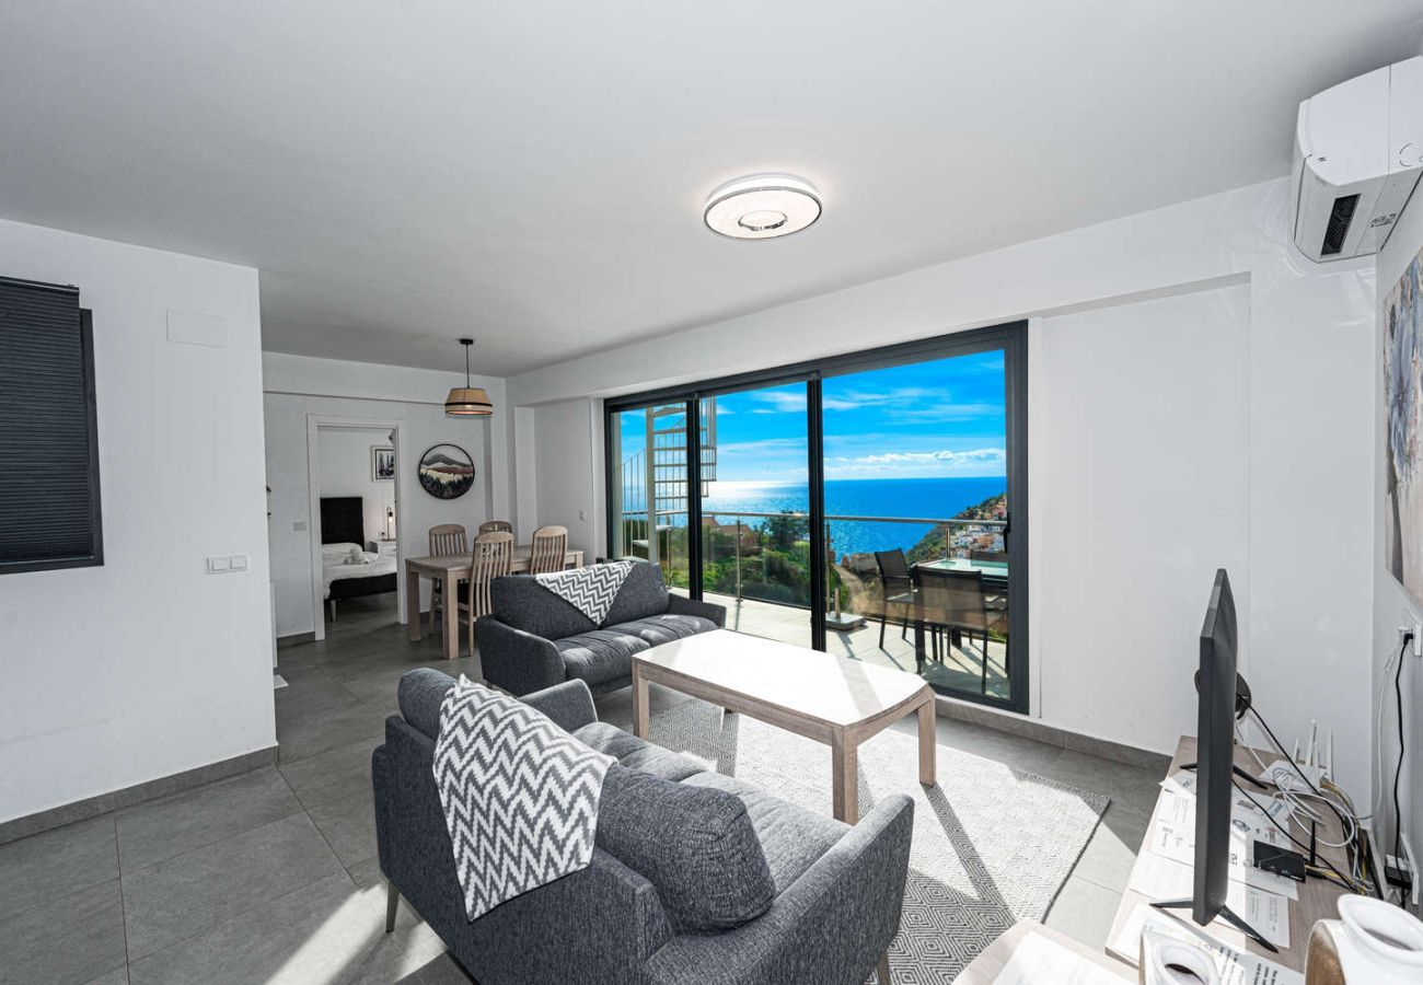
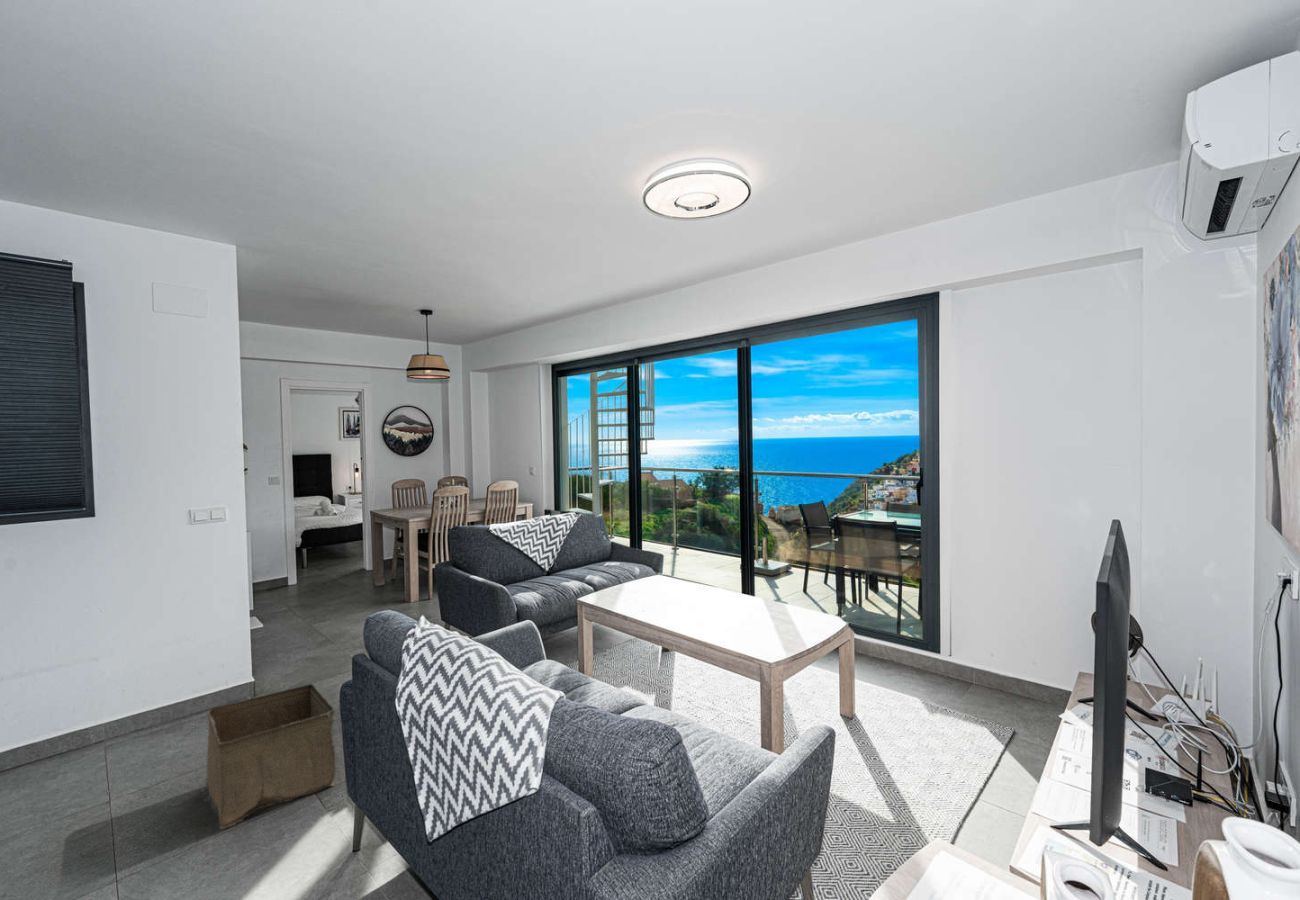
+ storage bin [205,683,336,830]
